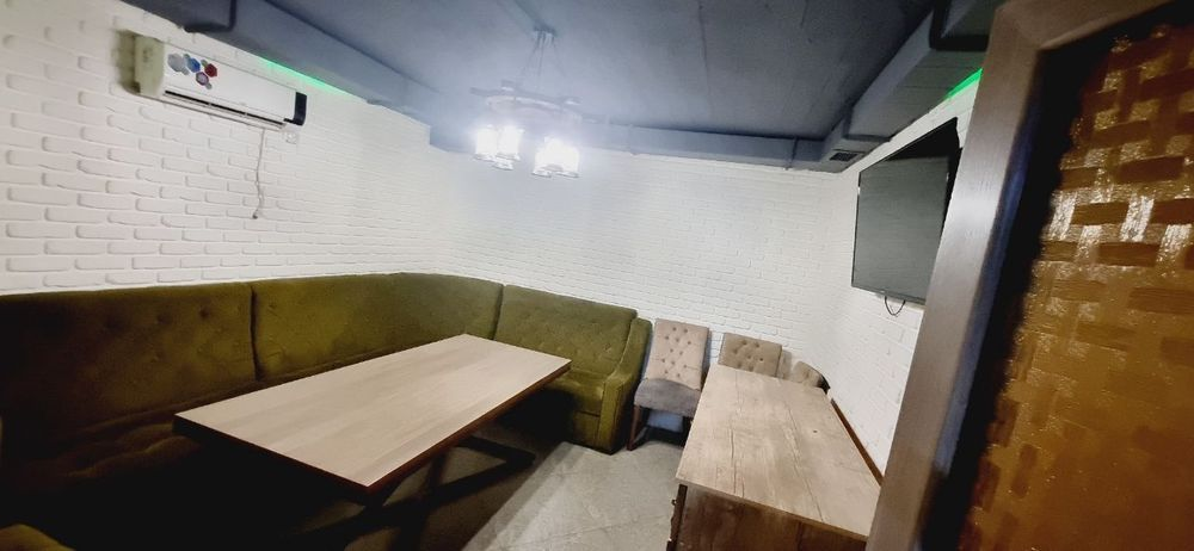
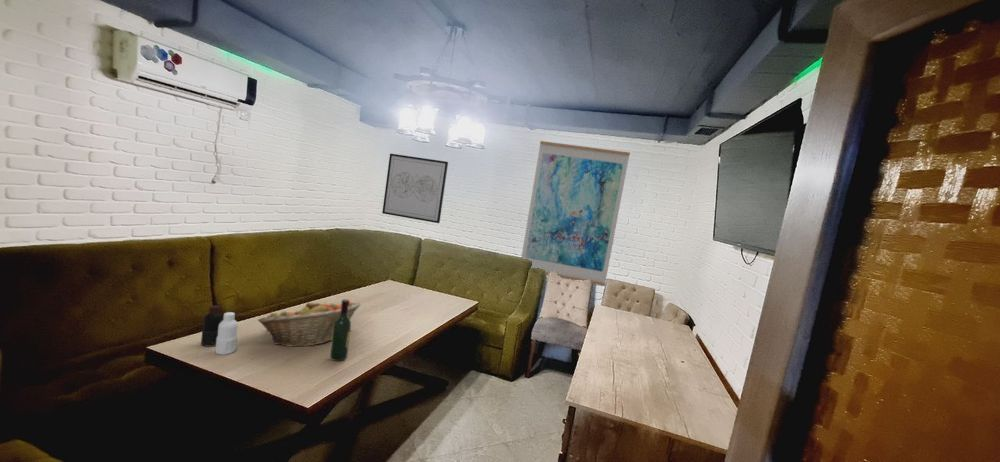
+ bottle [200,305,239,356]
+ wall art [381,153,449,224]
+ fruit basket [257,300,362,348]
+ wine bottle [329,298,352,362]
+ wall art [520,140,631,287]
